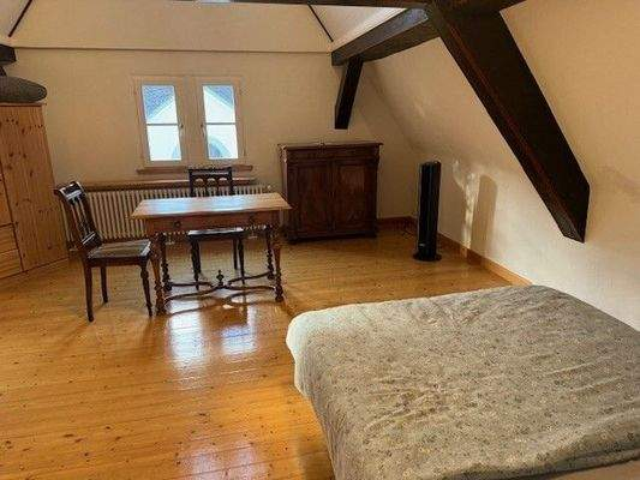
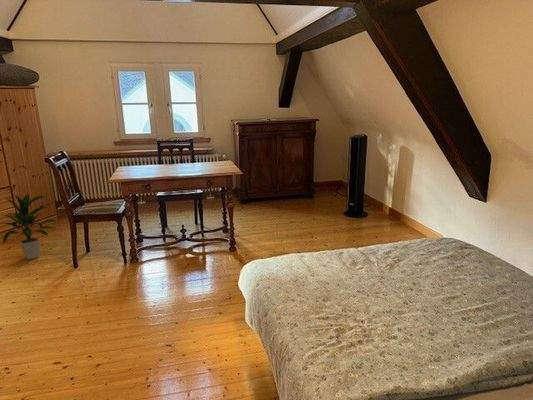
+ indoor plant [0,193,61,261]
